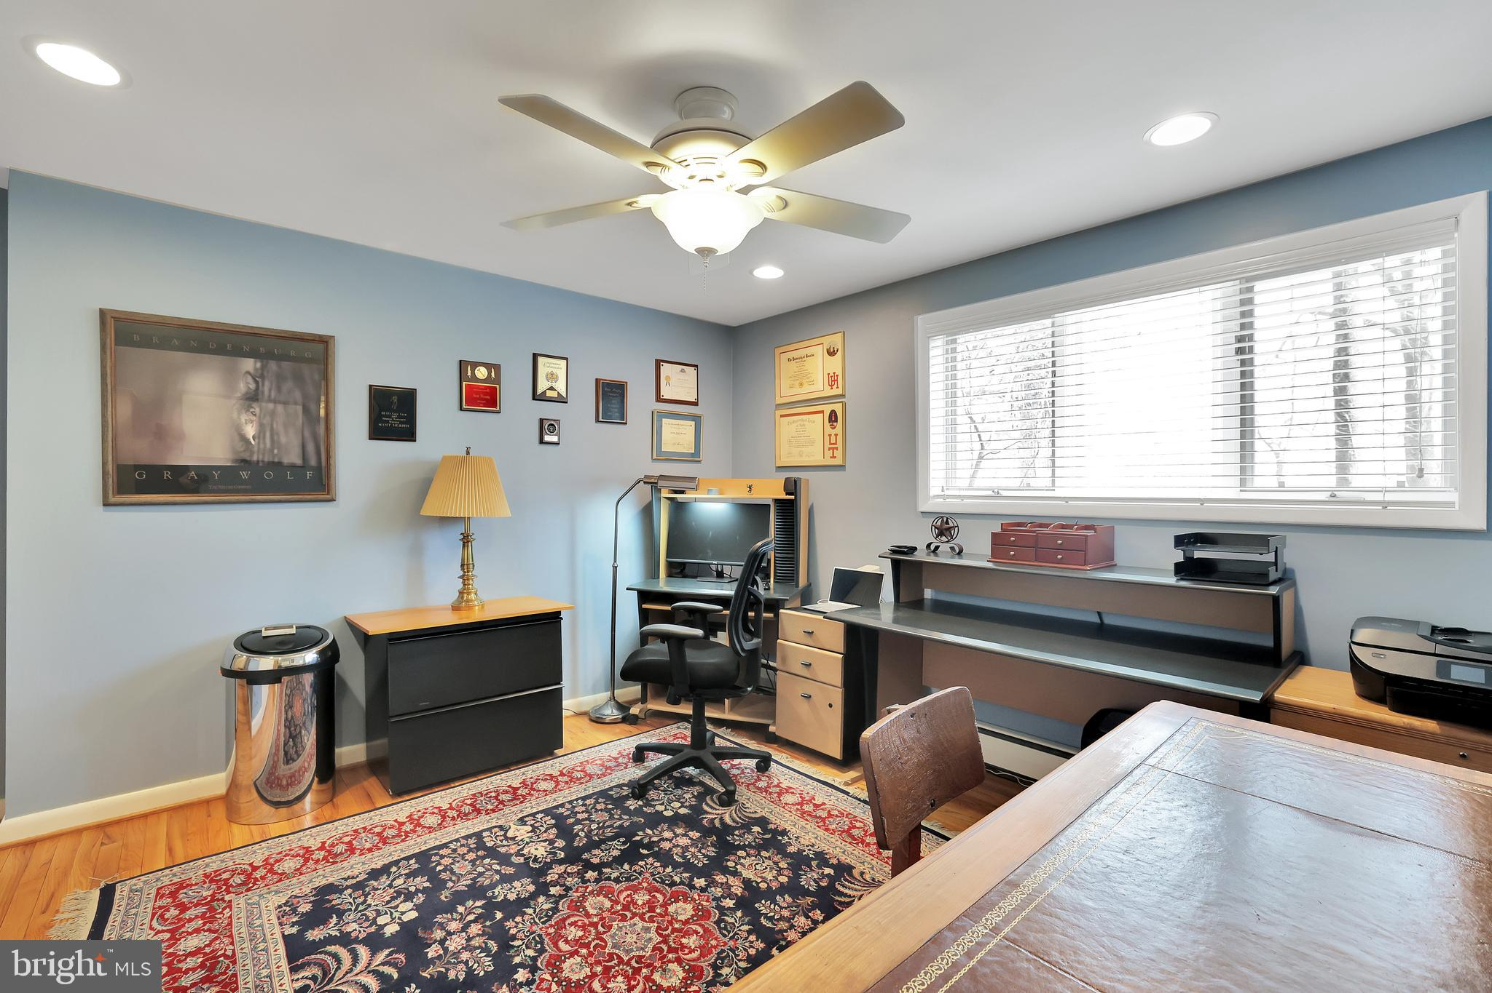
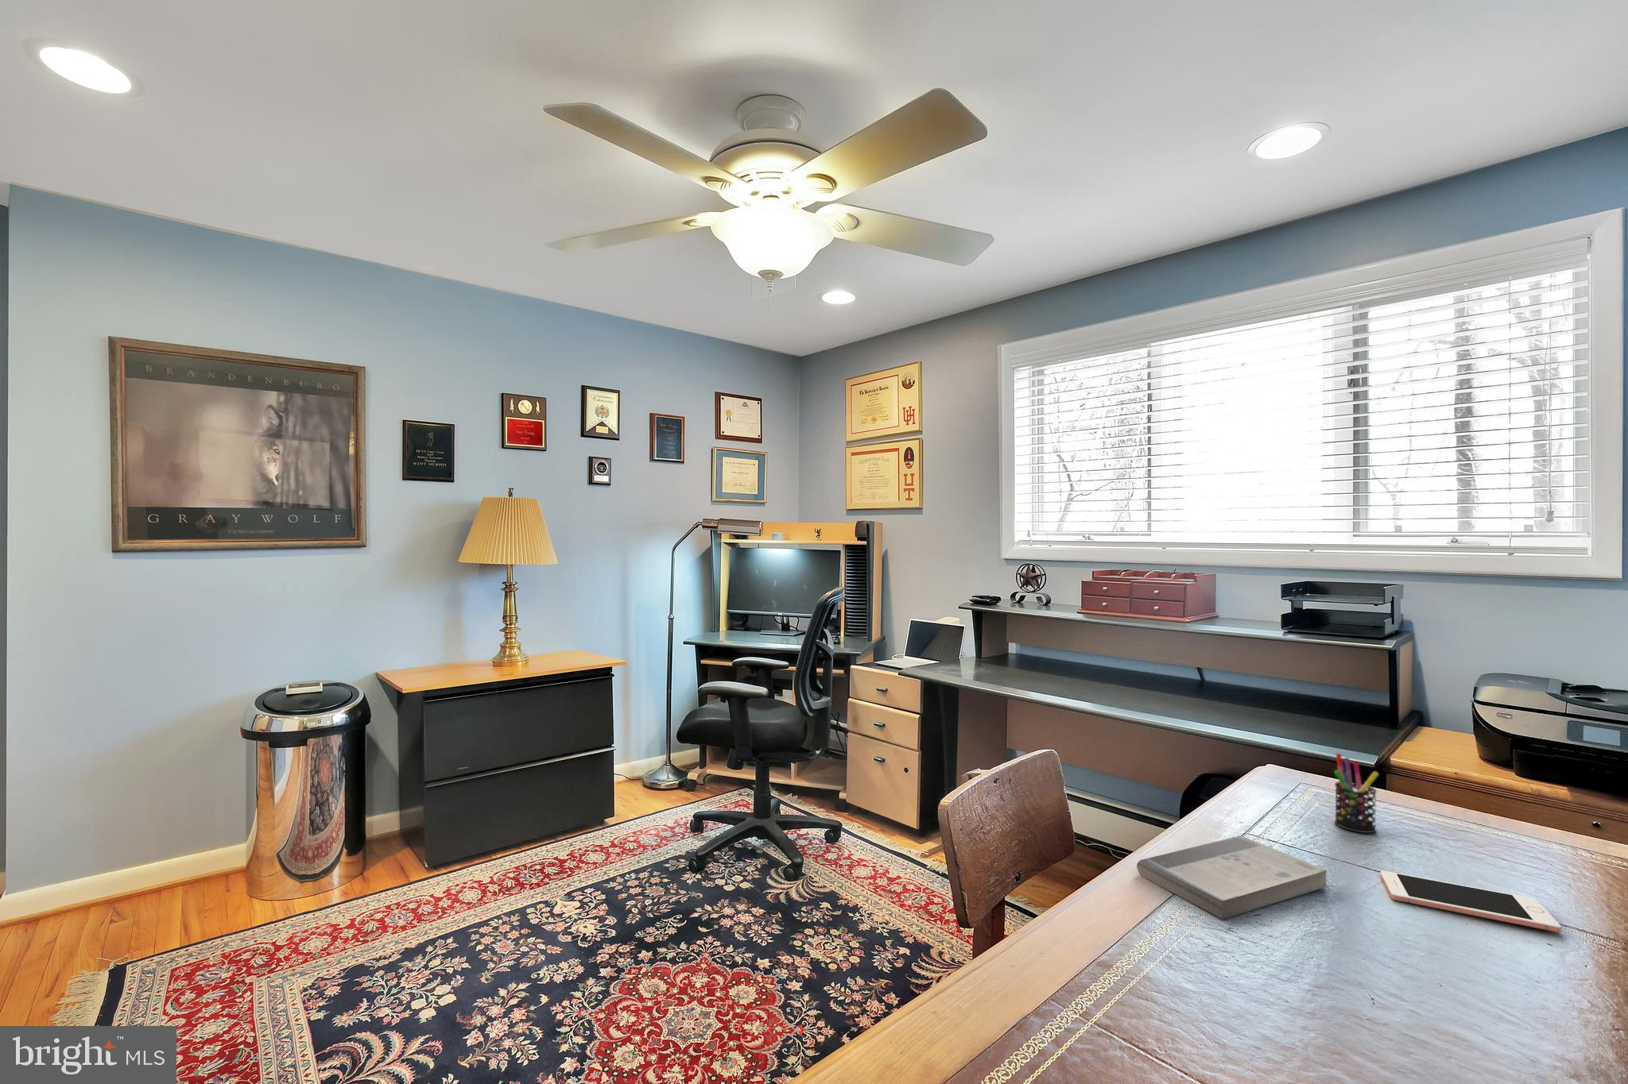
+ cell phone [1380,870,1561,933]
+ book [1135,835,1328,919]
+ pen holder [1333,753,1379,834]
